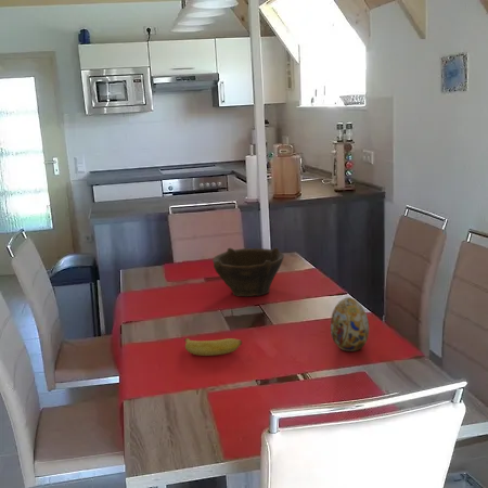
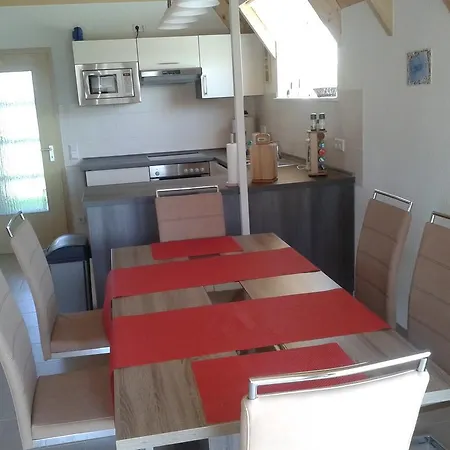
- banana [183,337,243,357]
- bowl [211,246,285,297]
- decorative egg [330,296,370,352]
